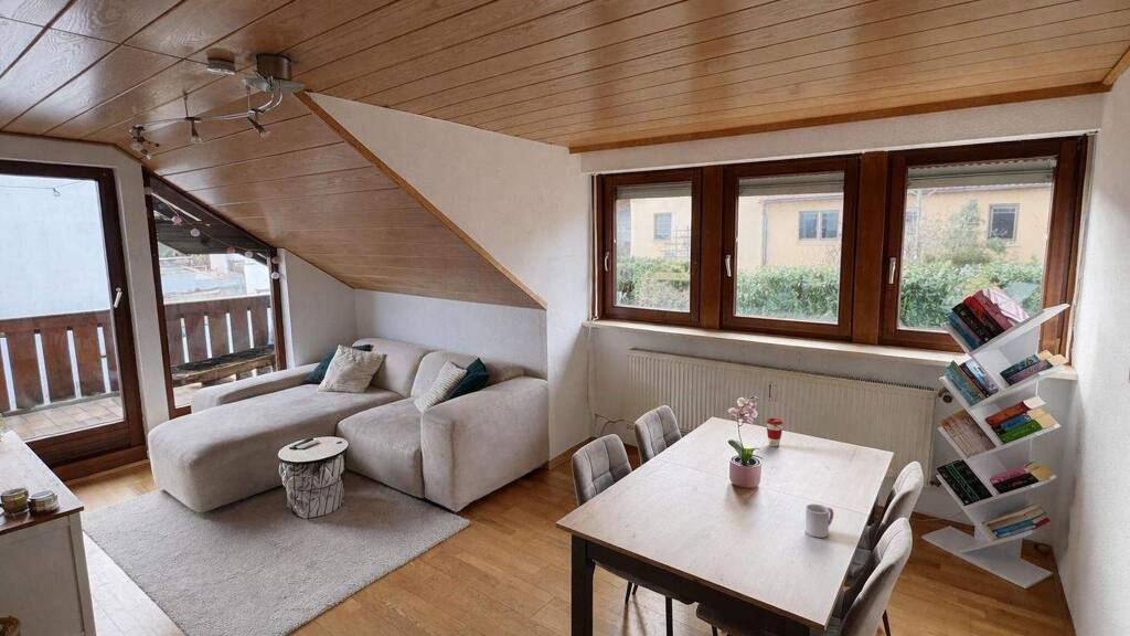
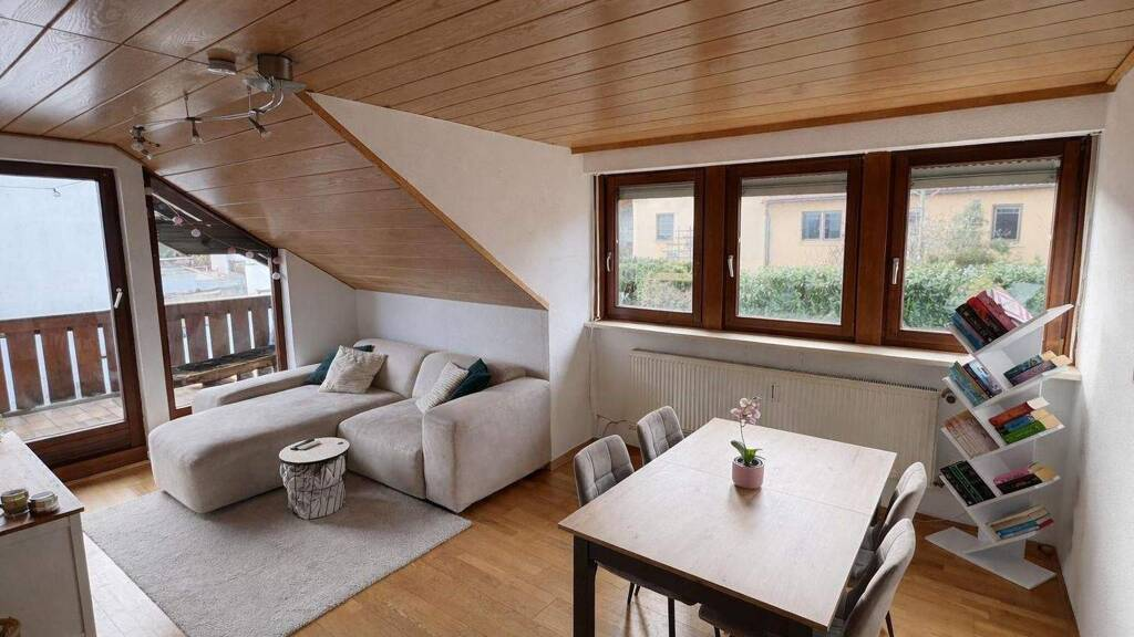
- cup [804,504,835,539]
- coffee cup [765,417,785,447]
